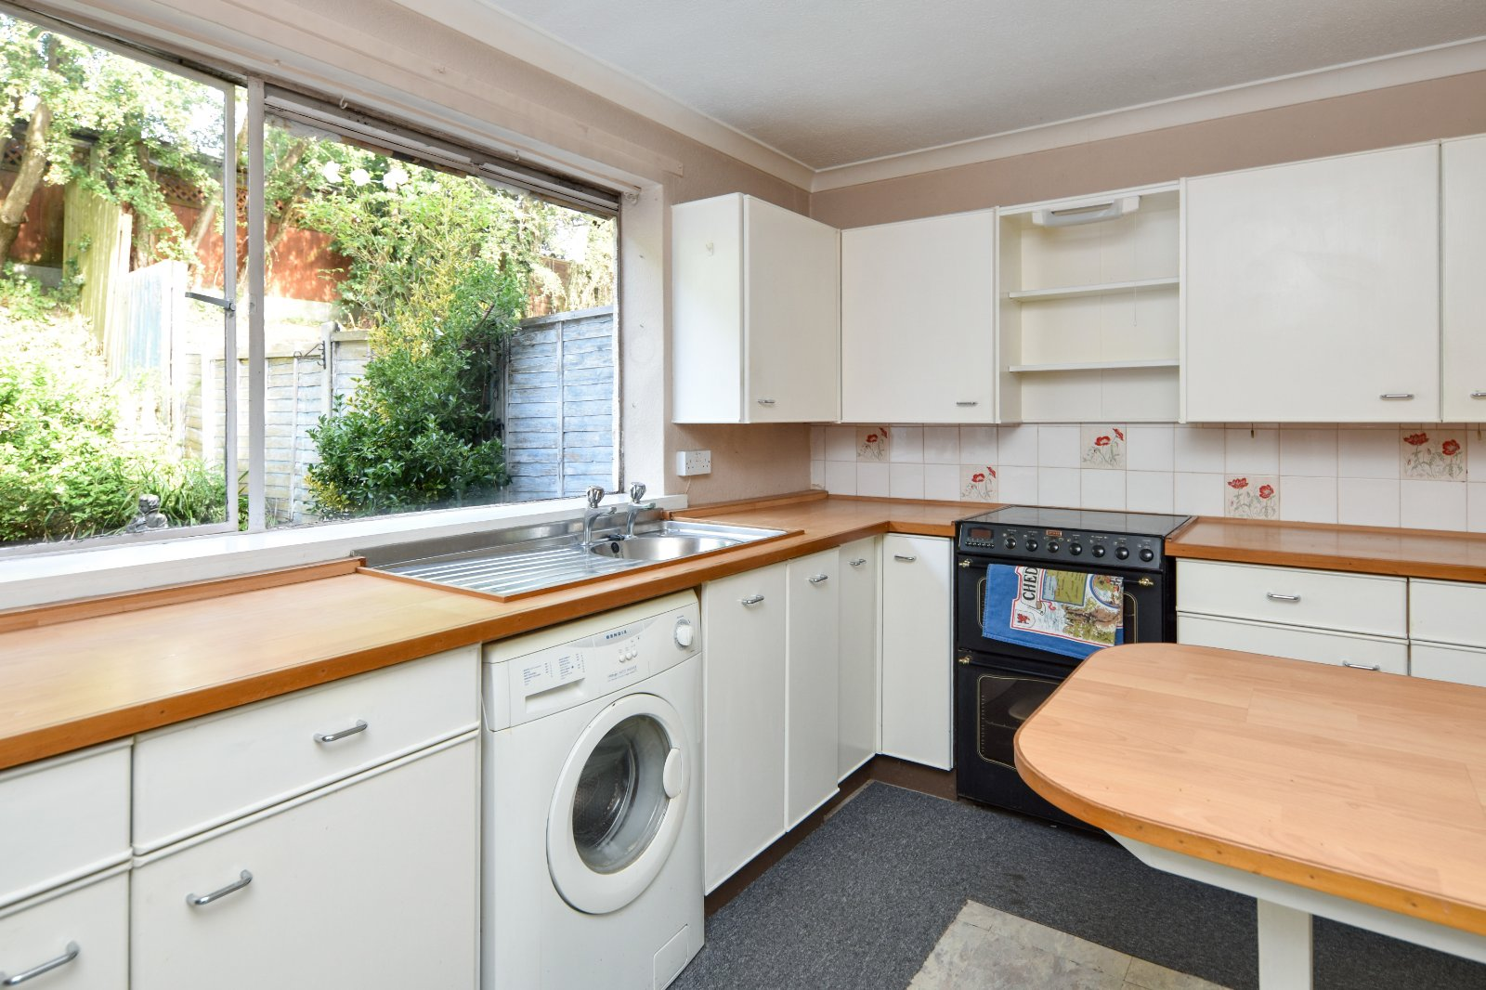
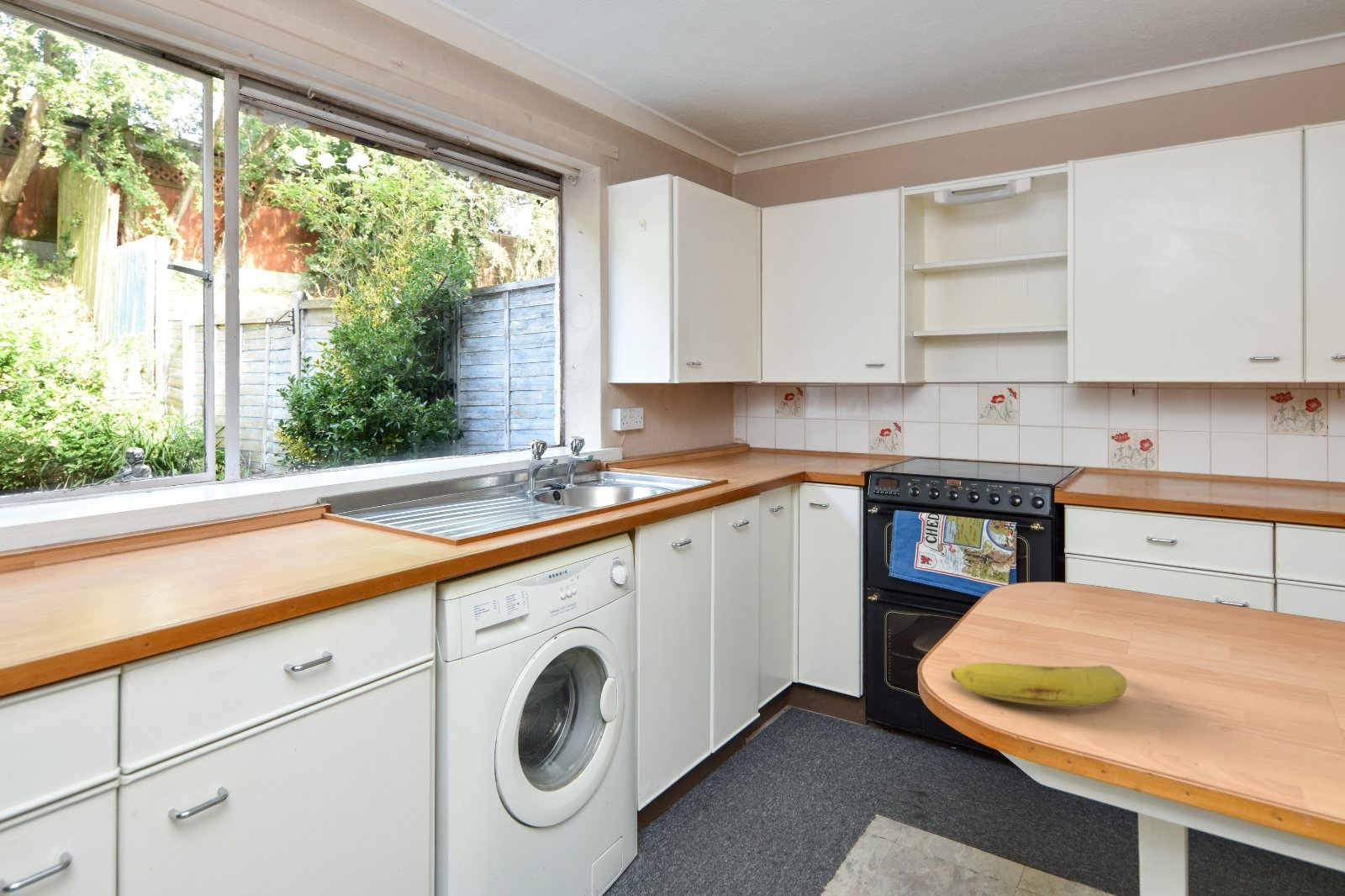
+ fruit [951,661,1128,708]
